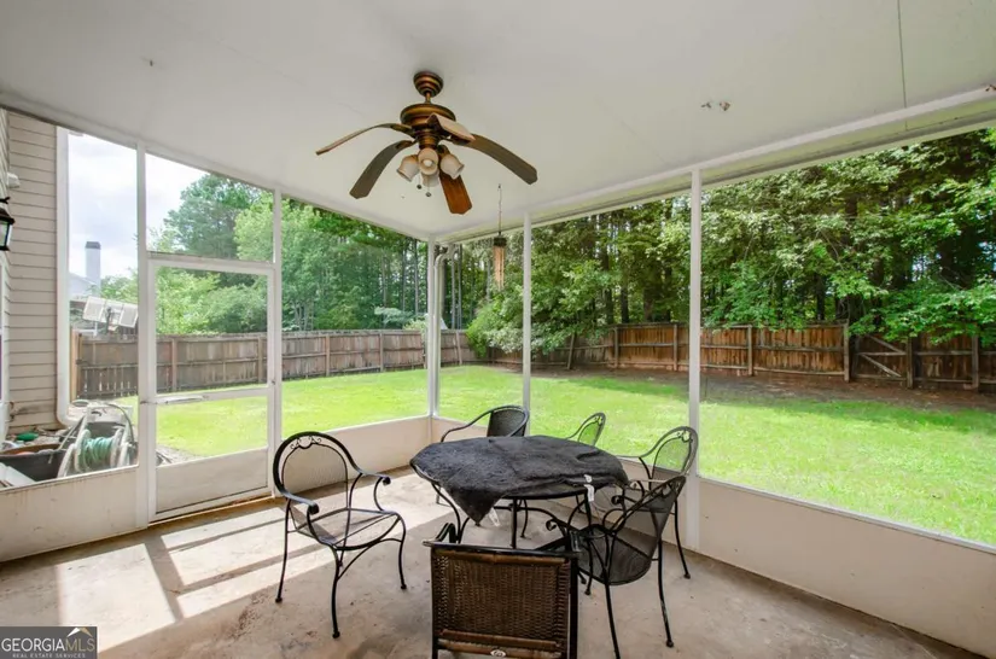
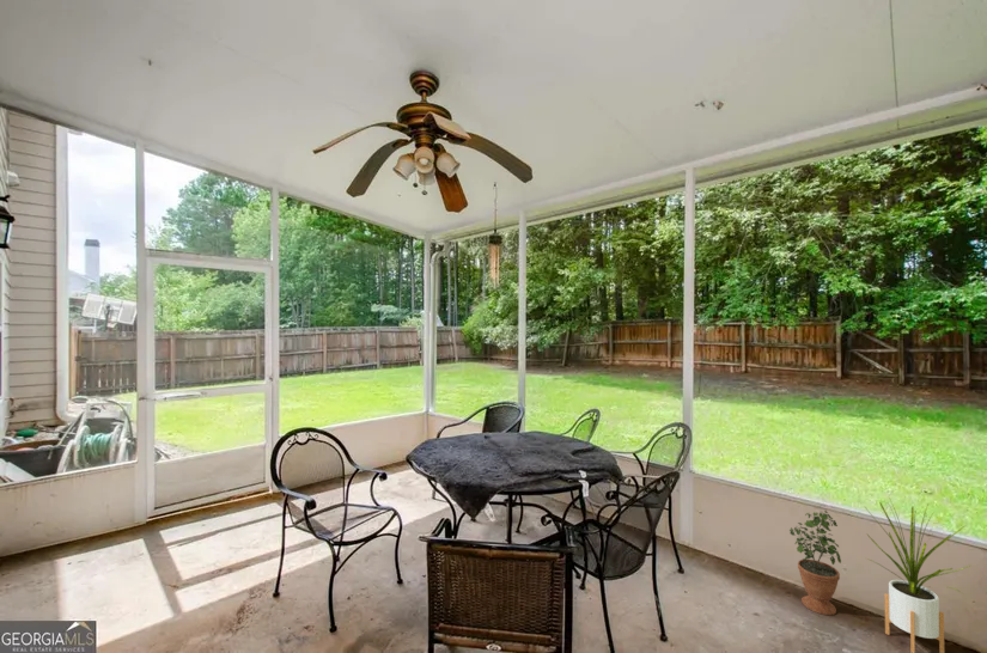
+ house plant [863,496,973,653]
+ potted plant [788,505,842,616]
